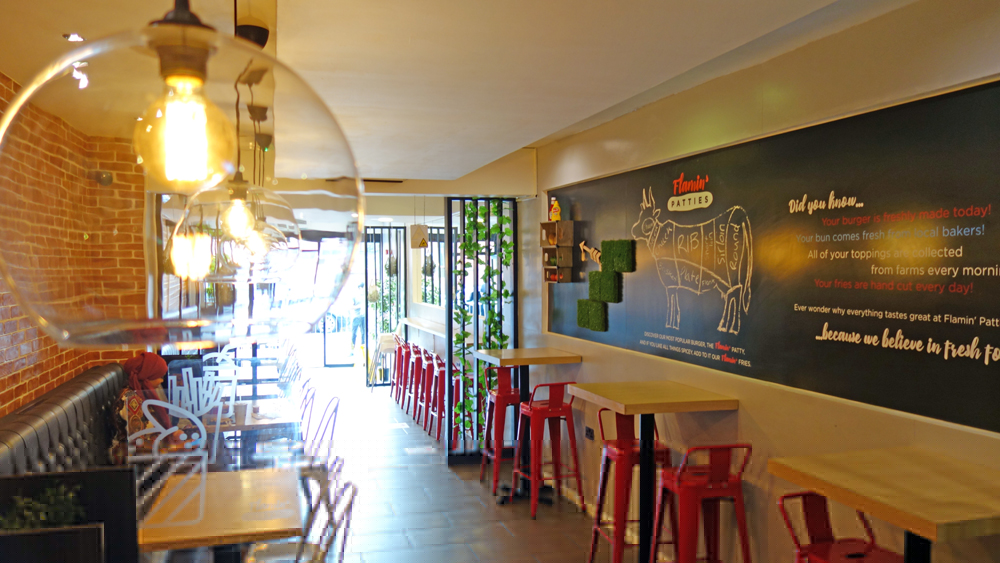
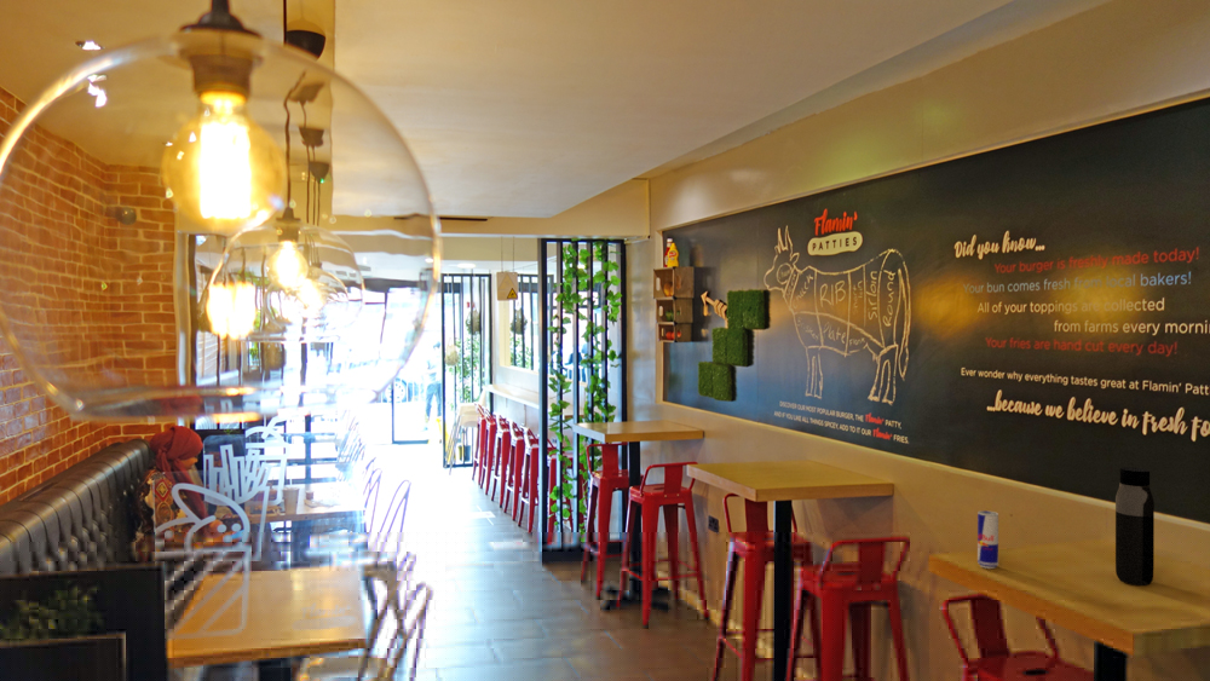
+ beverage can [976,509,999,570]
+ water bottle [1114,466,1156,587]
